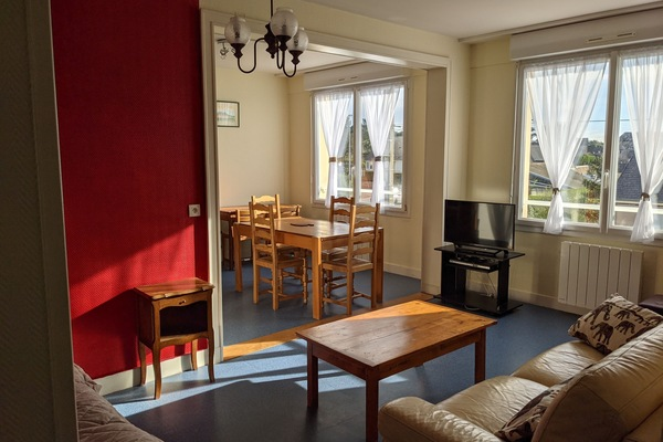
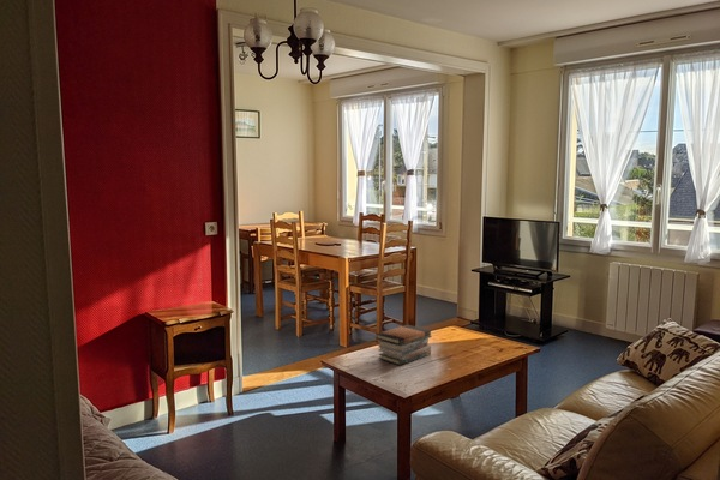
+ book stack [374,324,433,366]
